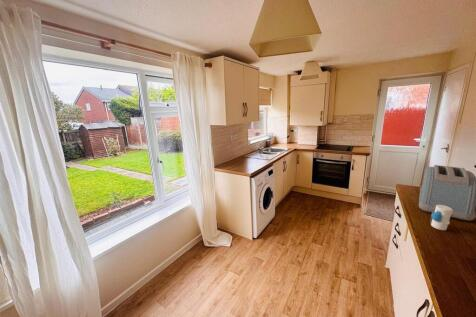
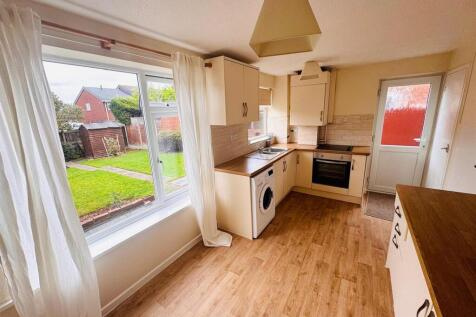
- toy [429,205,453,231]
- toaster [418,164,476,221]
